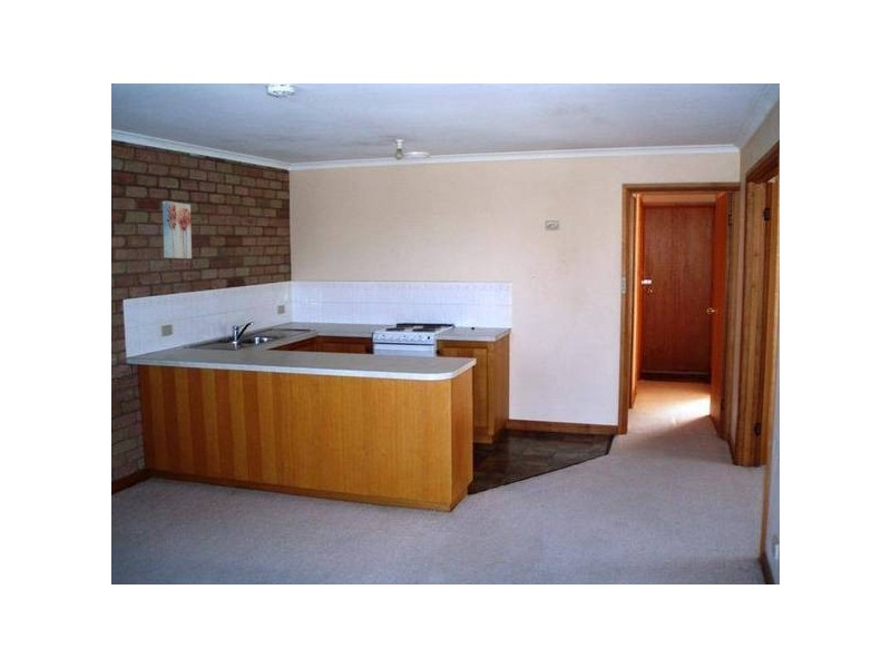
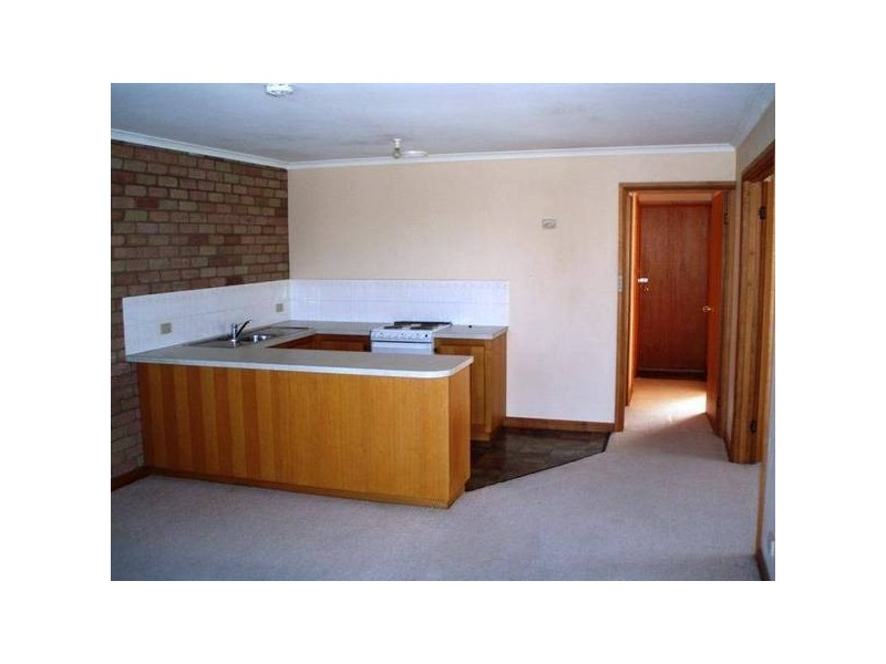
- wall art [161,200,193,259]
